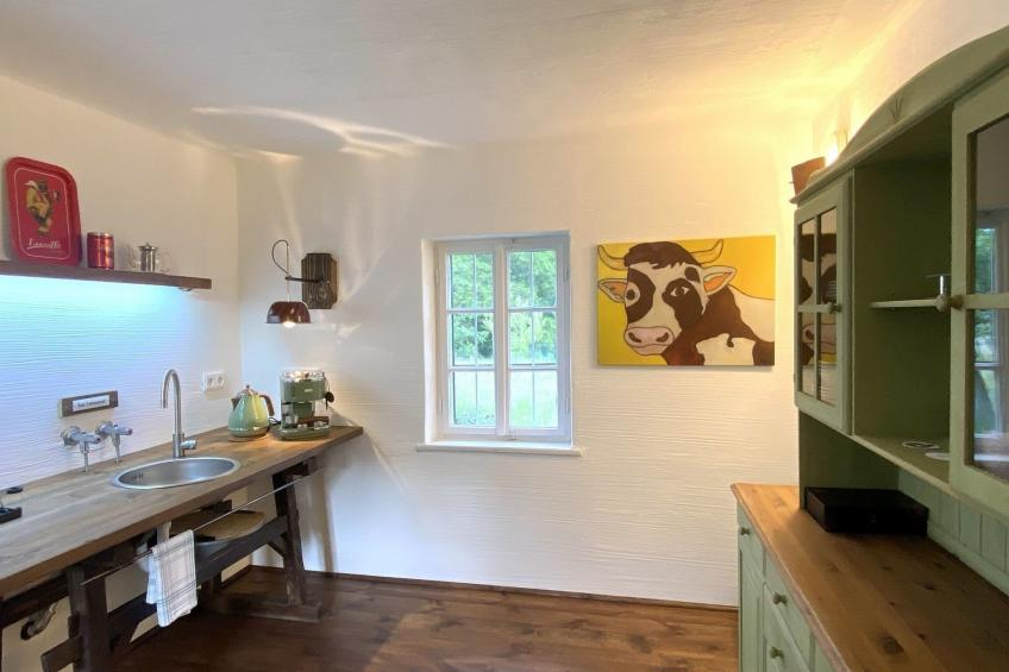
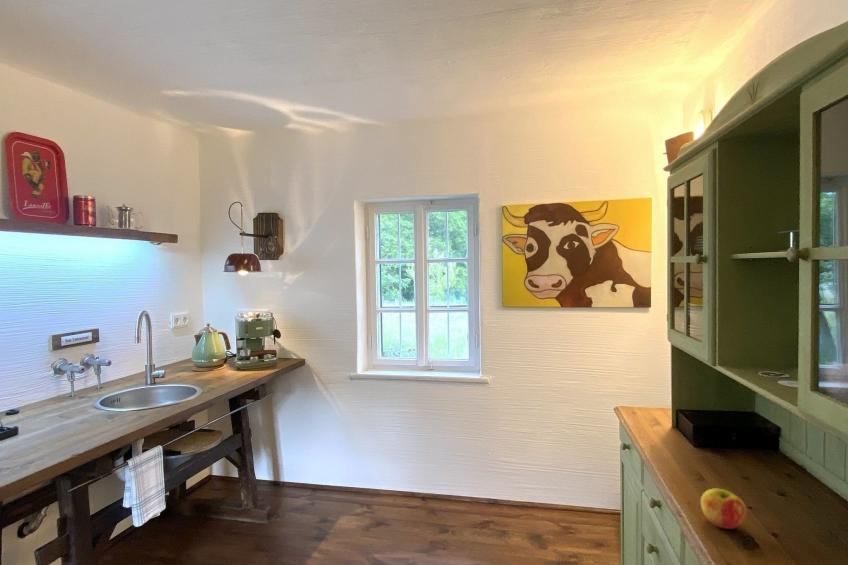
+ apple [700,488,747,530]
